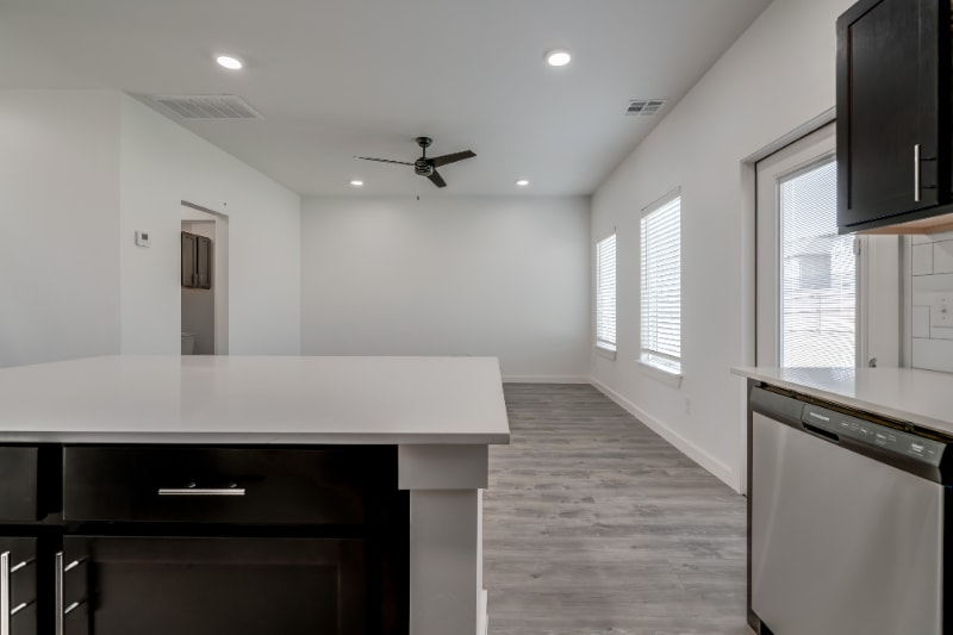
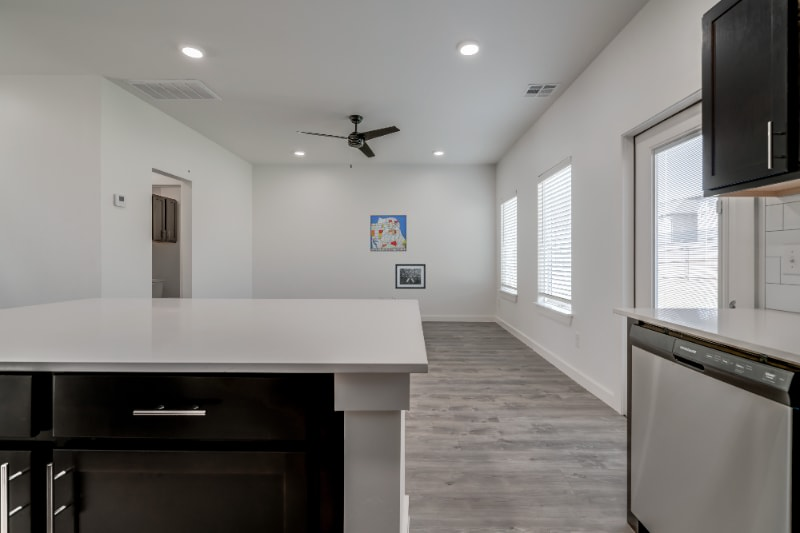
+ wall art [369,214,407,252]
+ wall art [394,263,427,290]
